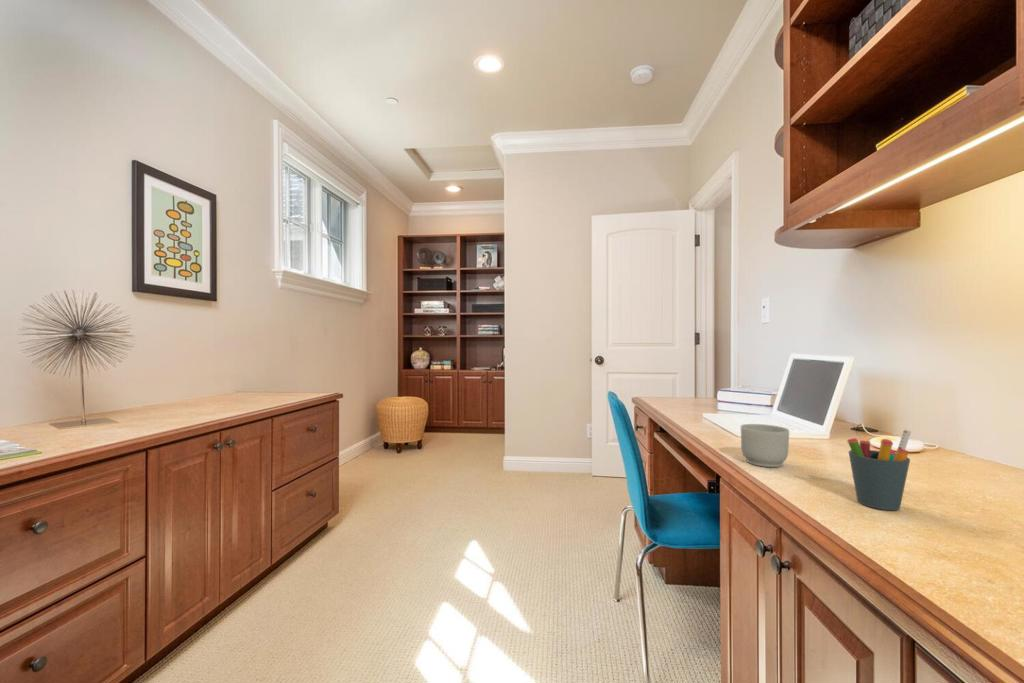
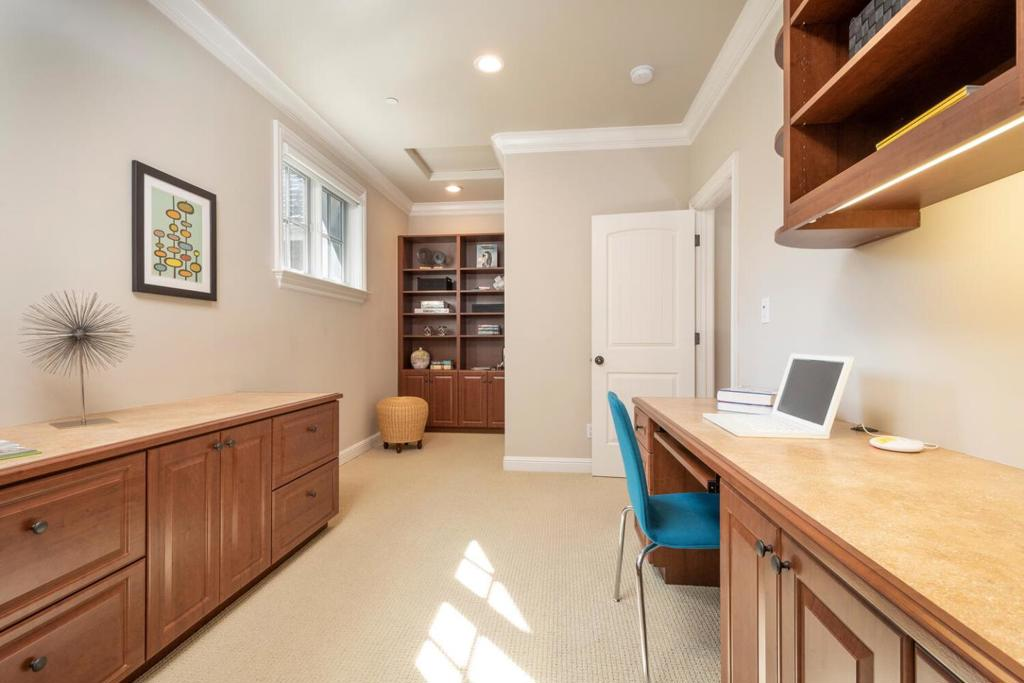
- mug [740,423,790,468]
- pen holder [847,428,912,511]
